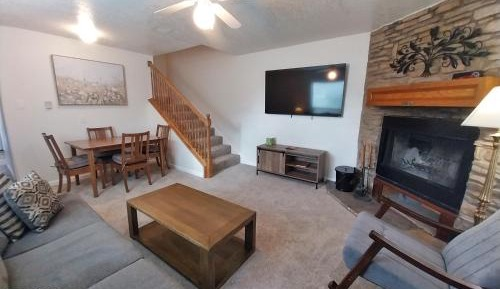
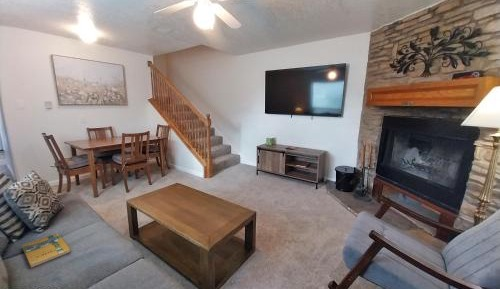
+ booklet [21,232,72,269]
